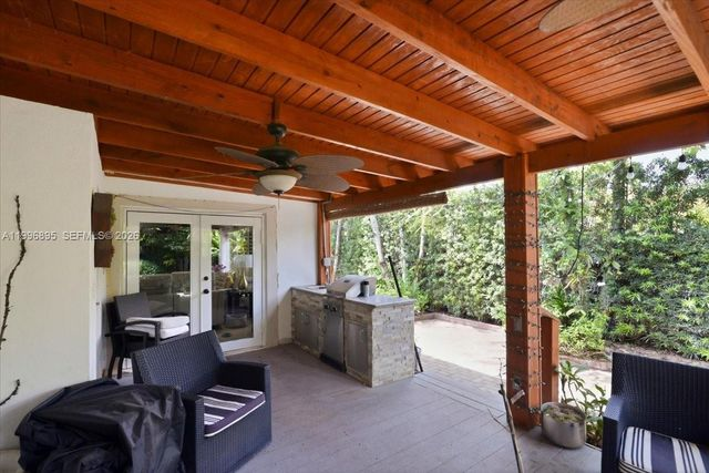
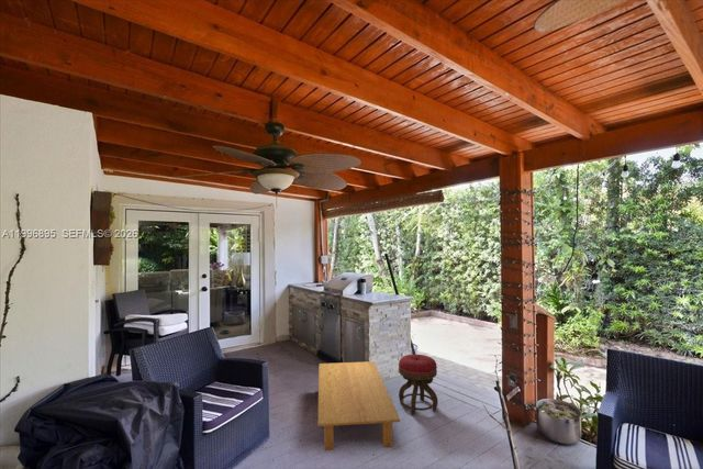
+ coffee table [316,360,401,451]
+ stool [398,354,438,416]
